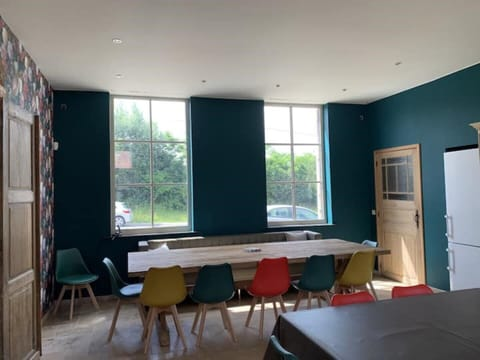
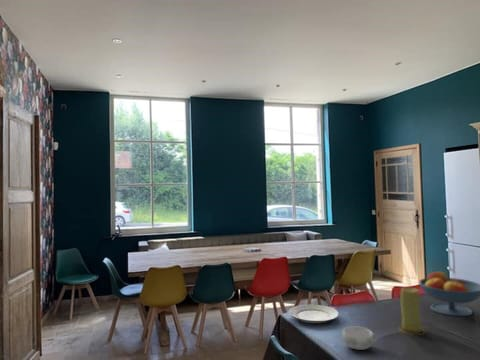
+ candle [397,286,426,336]
+ plate [288,304,340,324]
+ decorative bowl [341,325,378,351]
+ fruit bowl [418,270,480,317]
